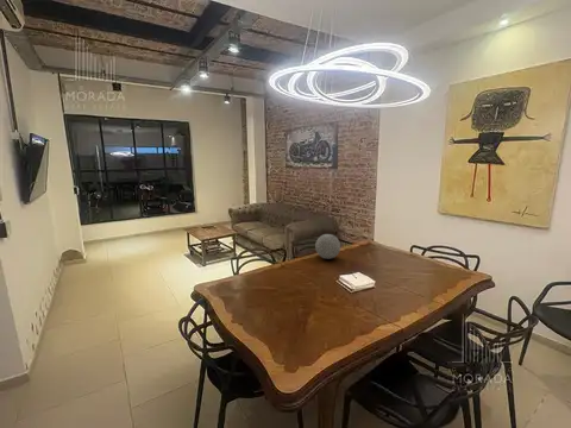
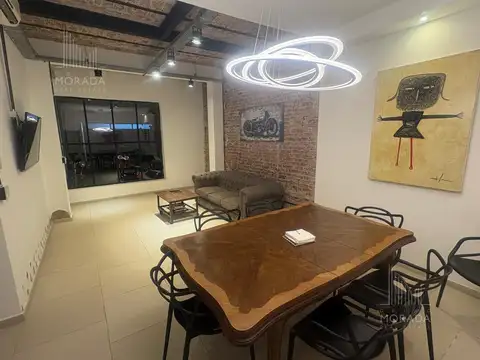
- decorative ball [314,233,341,260]
